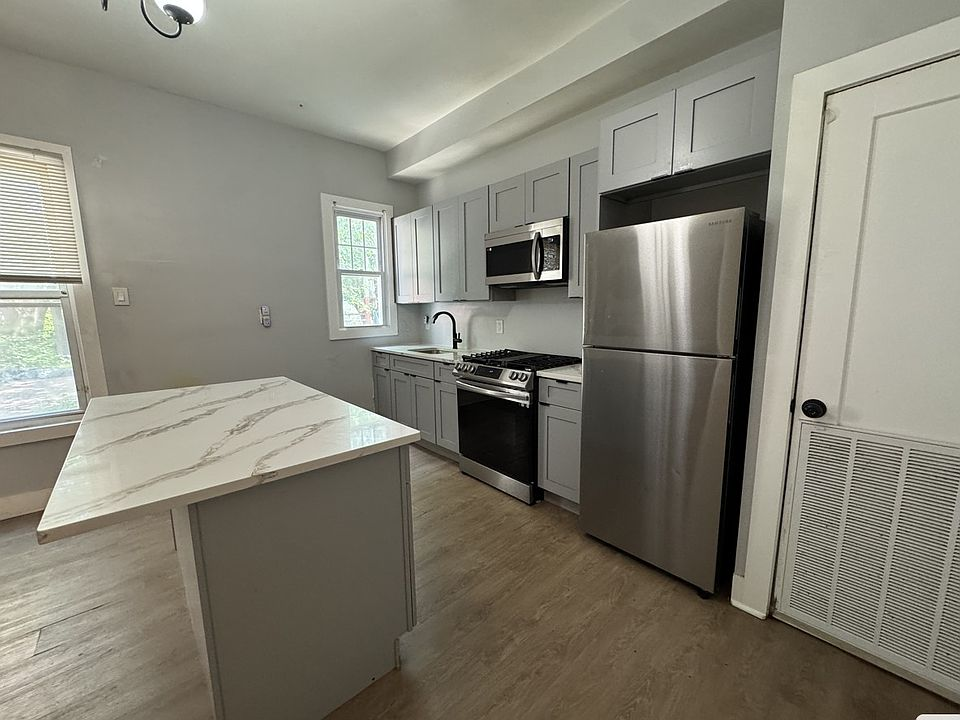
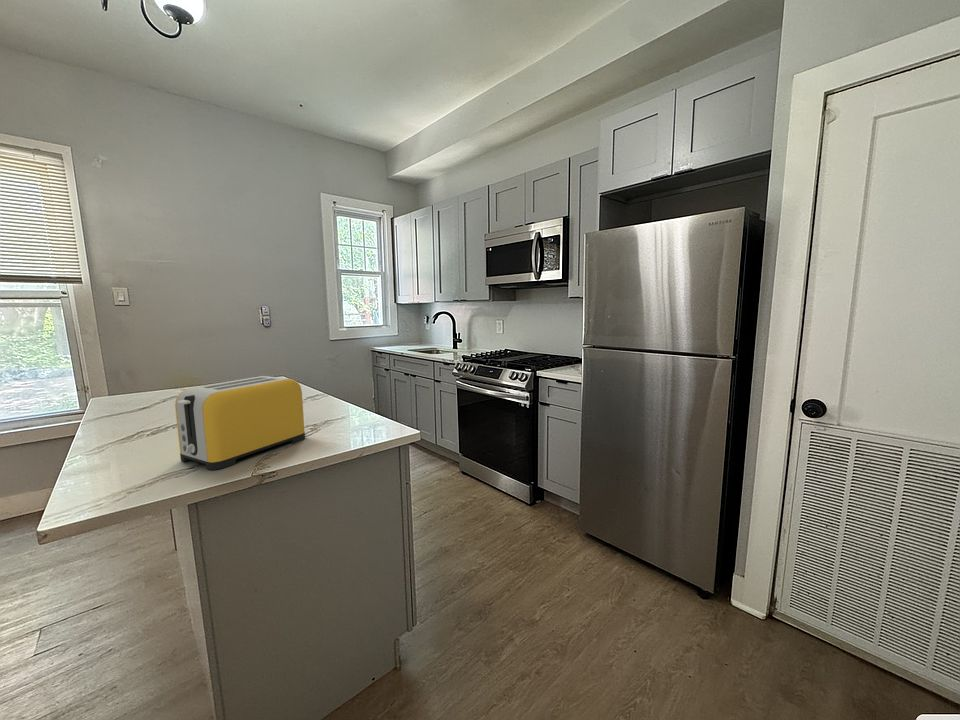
+ toaster [174,375,306,471]
